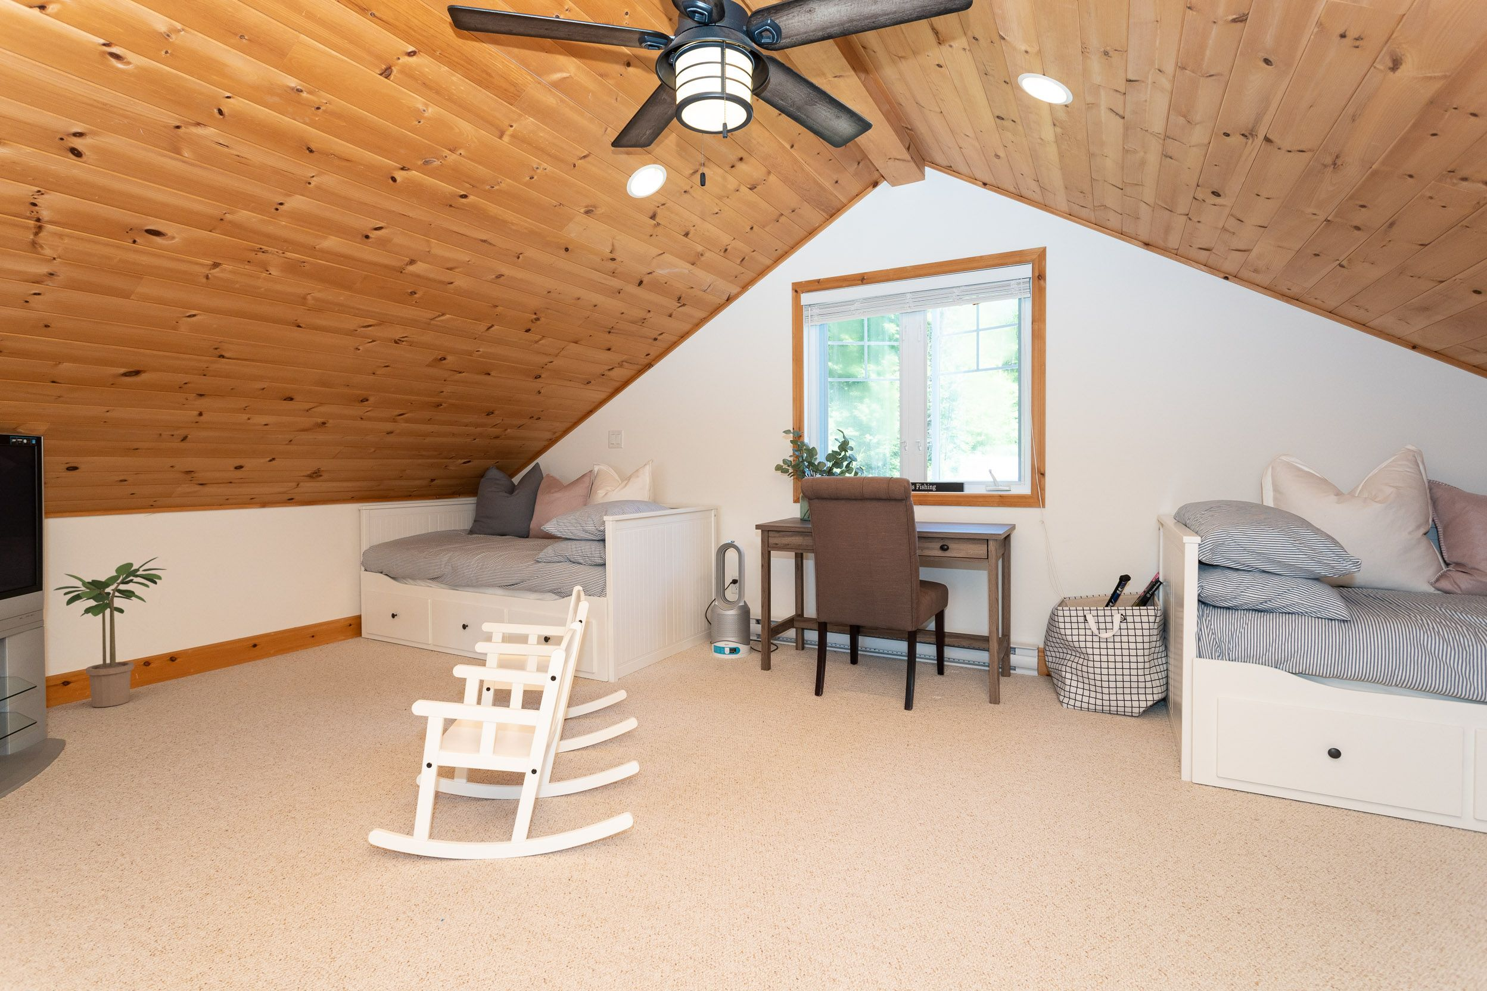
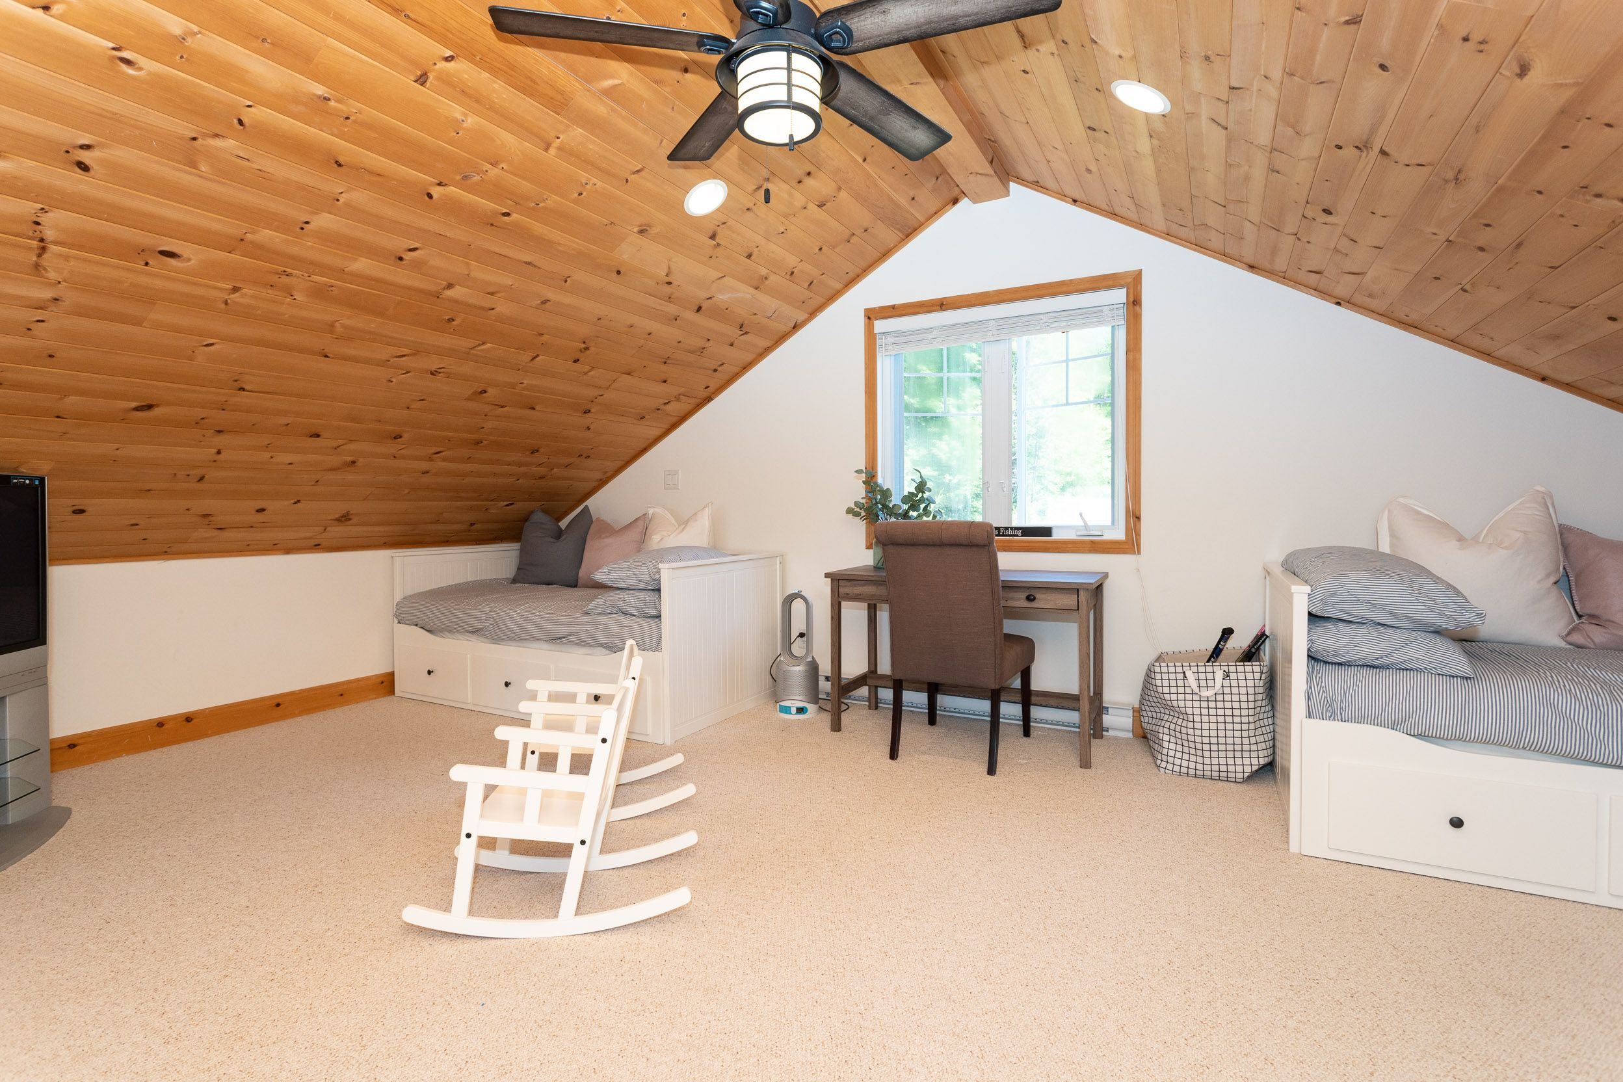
- potted plant [53,556,167,708]
